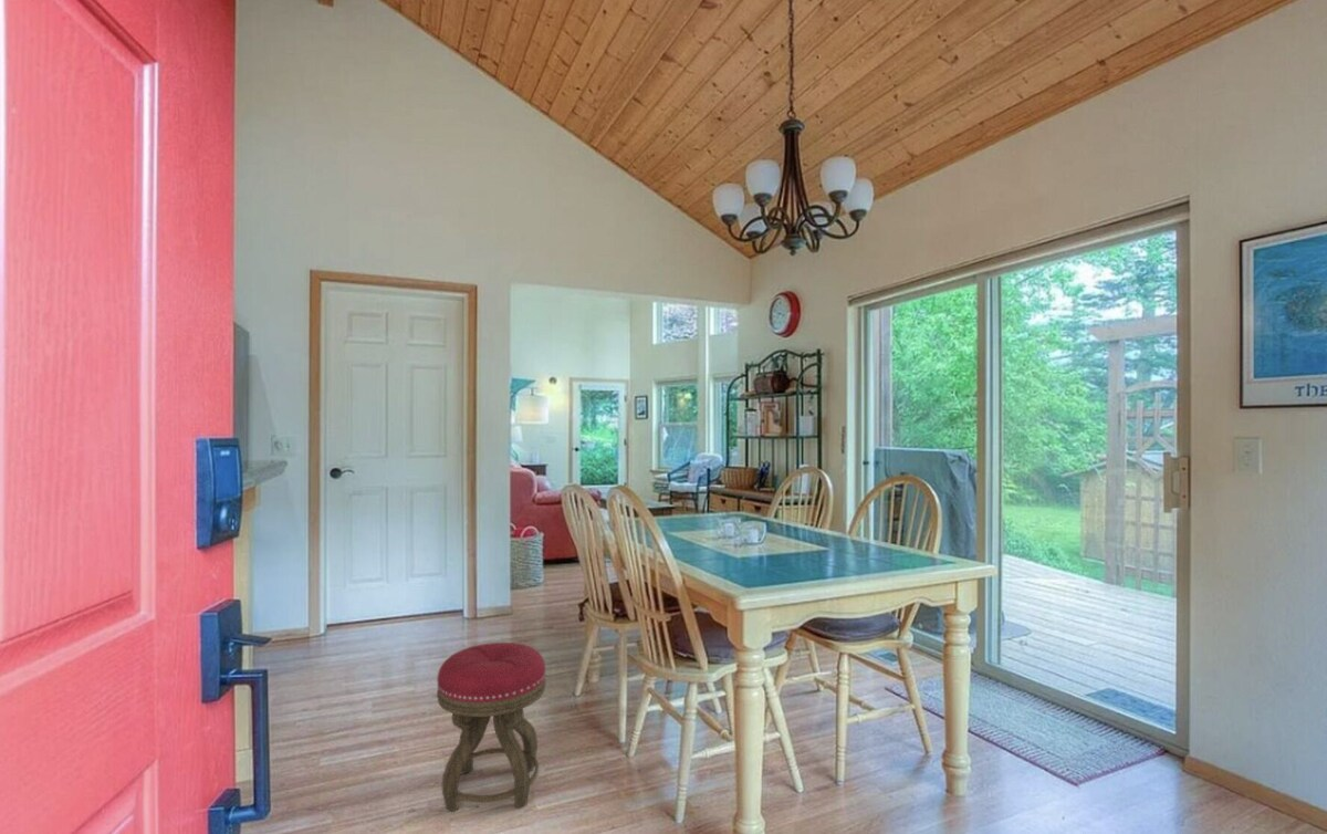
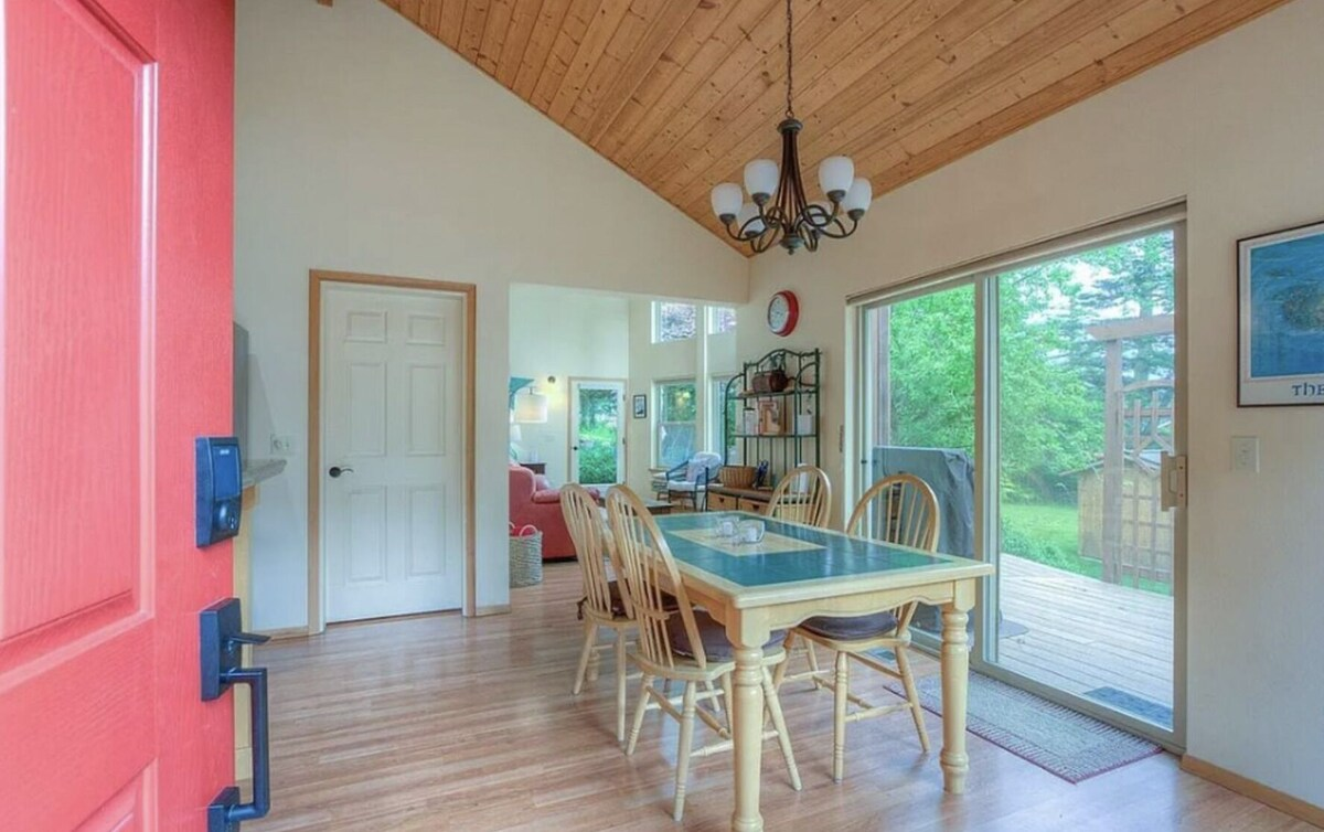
- stool [436,642,547,813]
